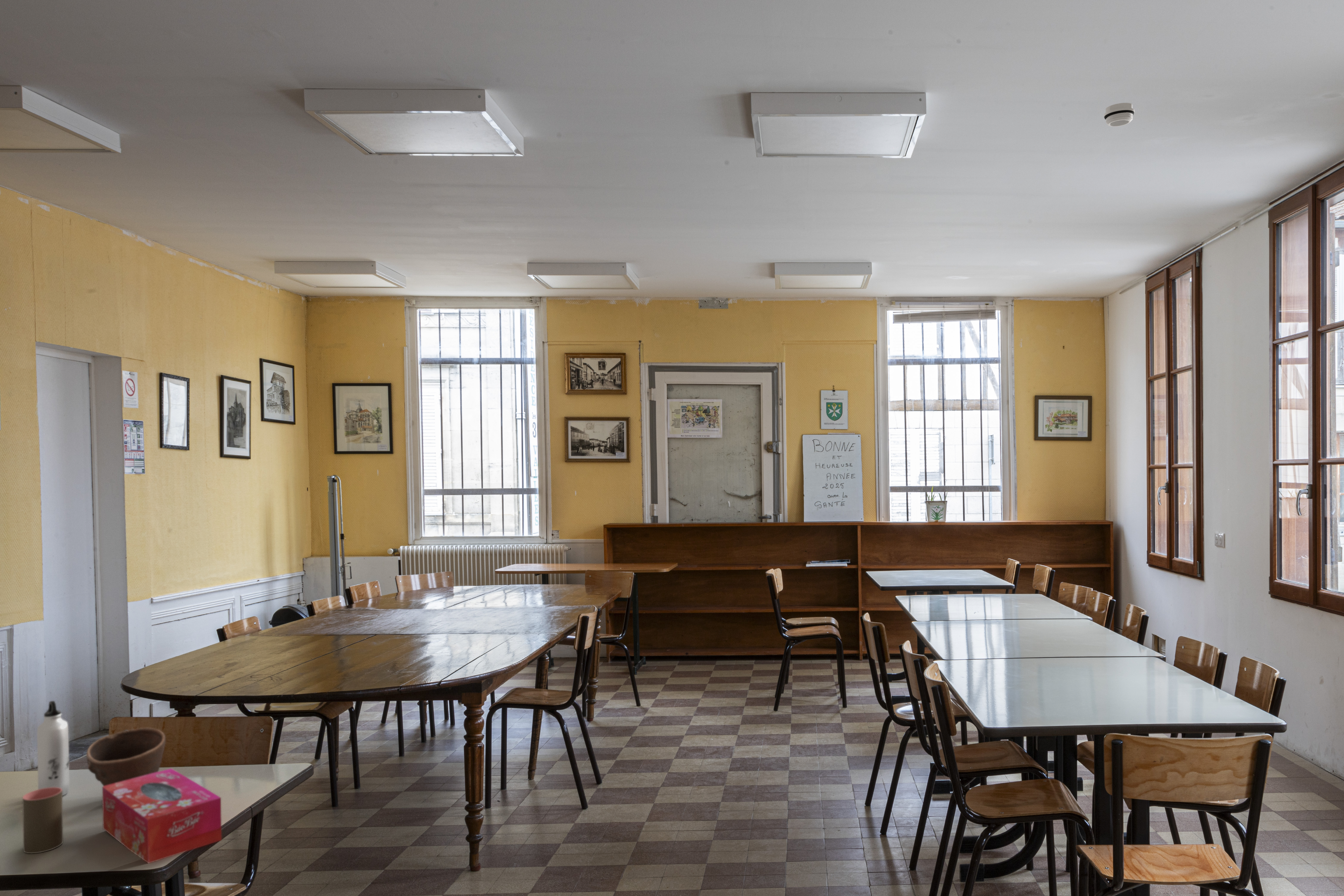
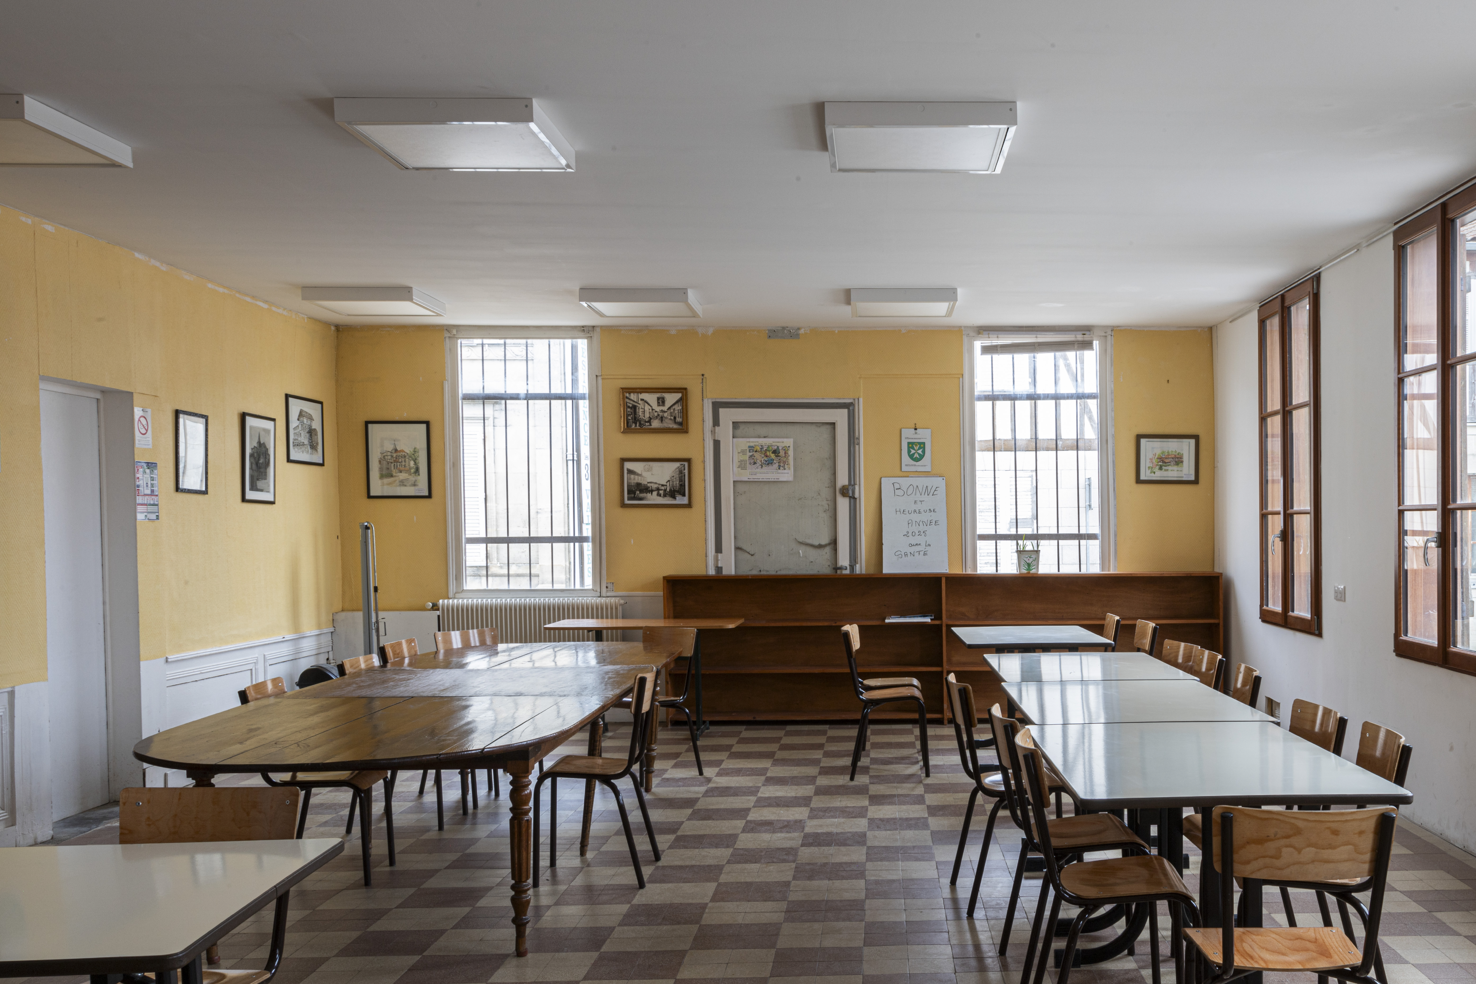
- cup [22,787,63,854]
- bowl [86,727,166,786]
- tissue box [102,768,222,864]
- smoke detector [1103,102,1135,127]
- water bottle [37,700,70,796]
